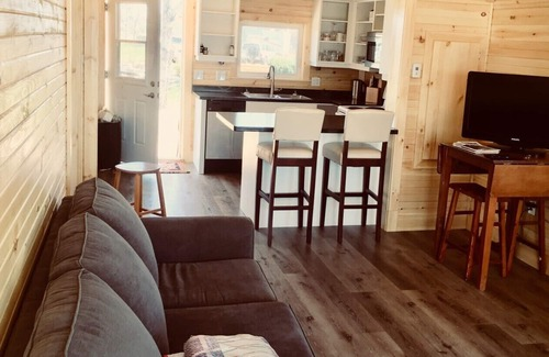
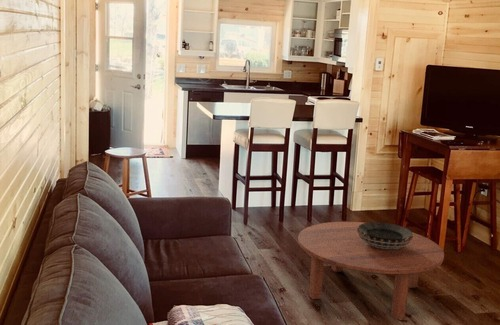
+ coffee table [297,221,445,320]
+ decorative bowl [357,221,413,249]
